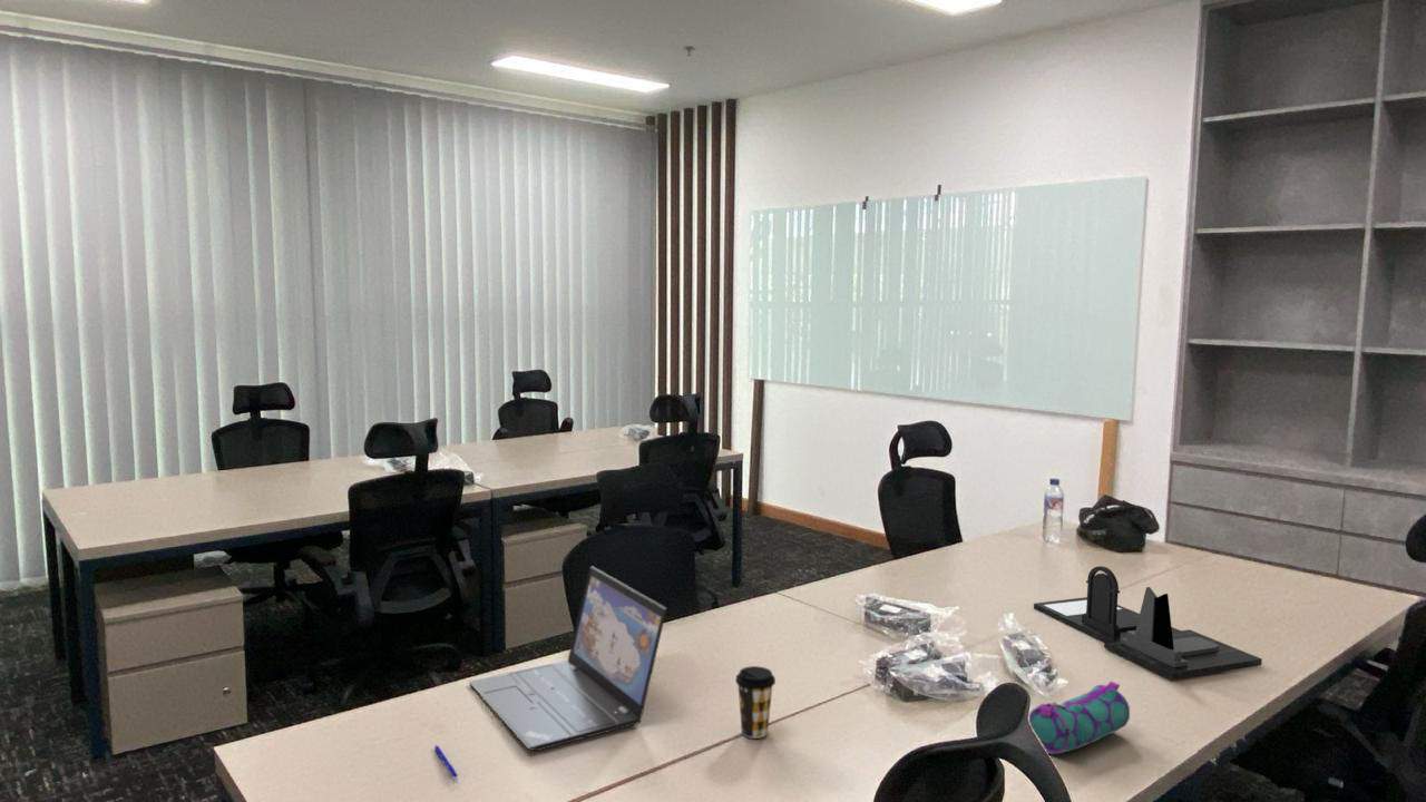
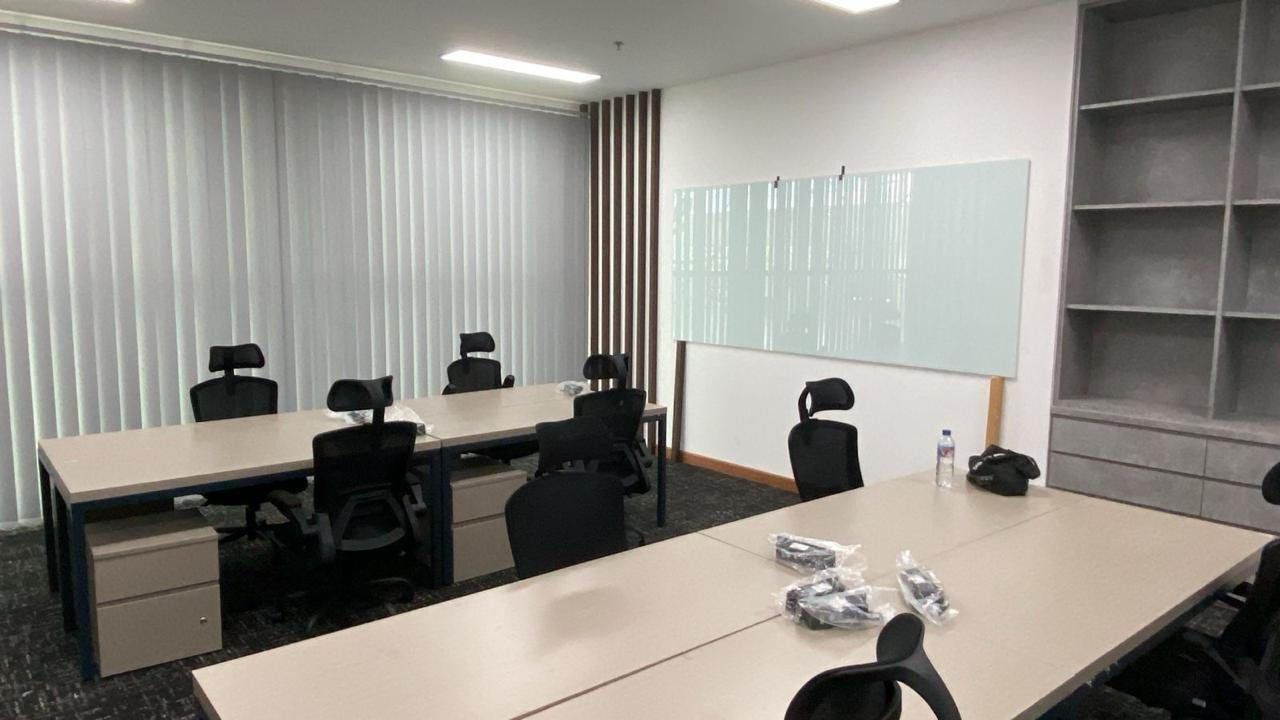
- laptop [468,565,668,752]
- coffee cup [734,665,777,740]
- pen [433,744,459,779]
- desk organizer [1033,565,1263,681]
- pencil case [1028,681,1131,755]
